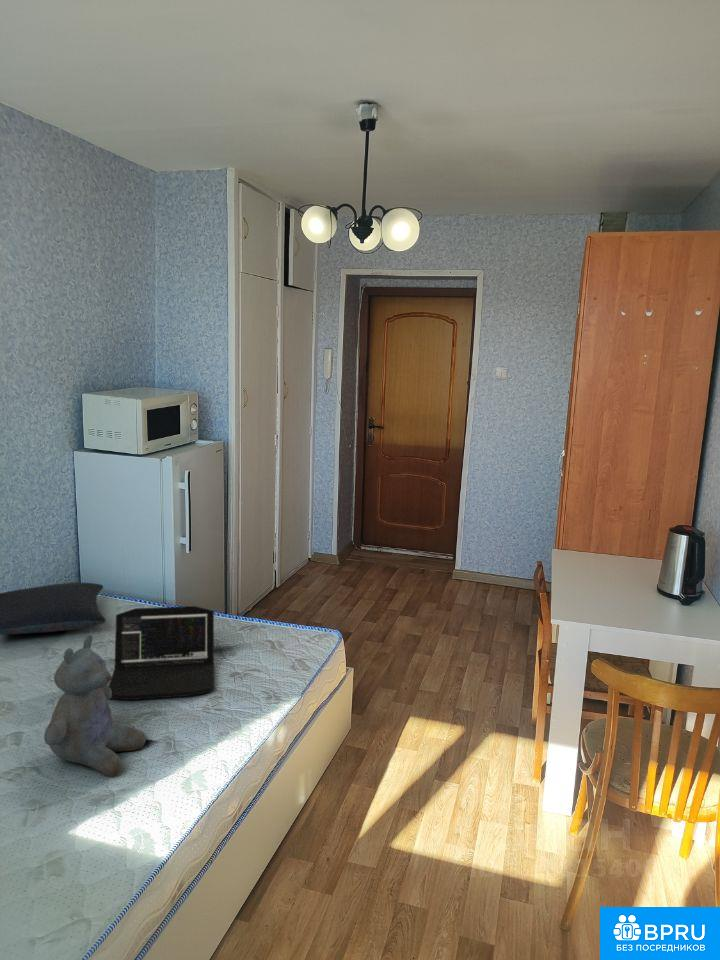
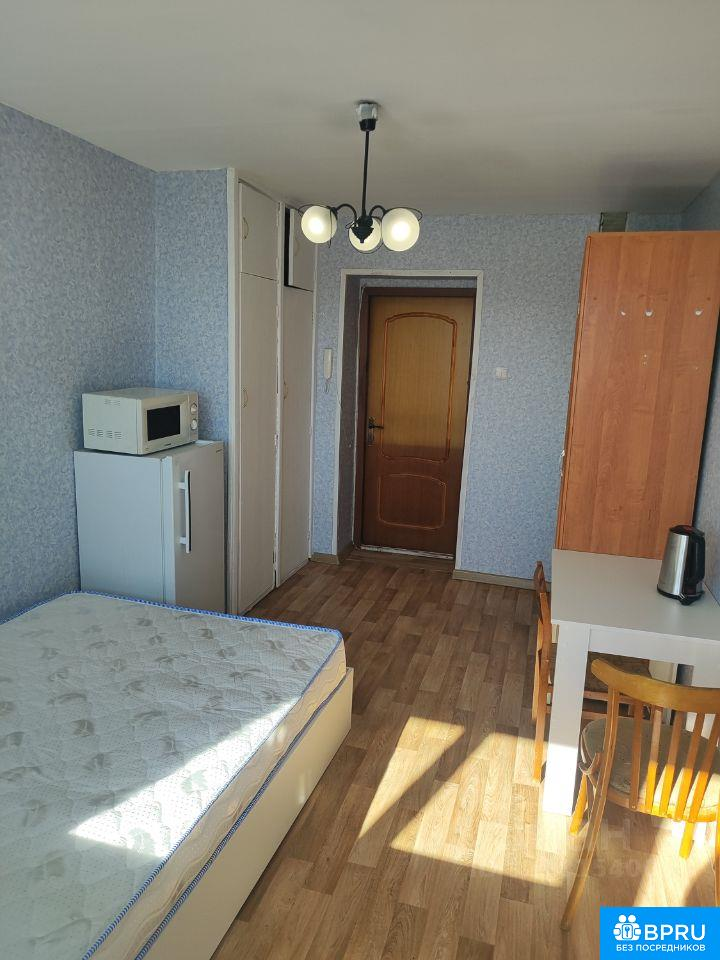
- stuffed bear [43,634,147,777]
- pillow [0,582,107,636]
- laptop [108,605,215,701]
